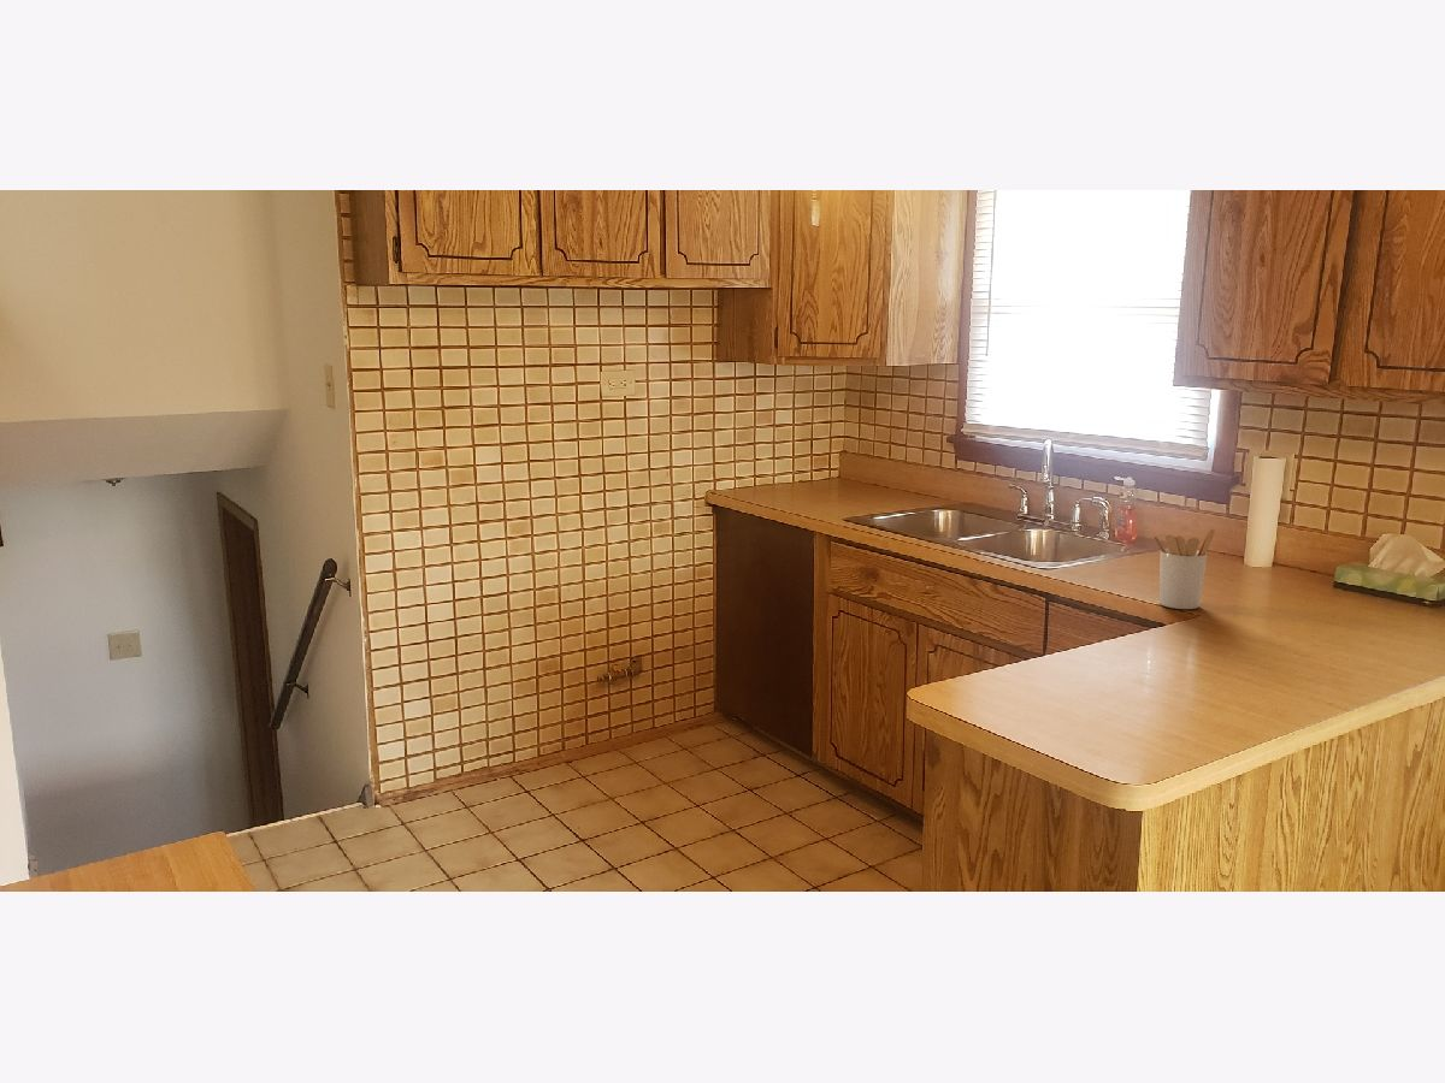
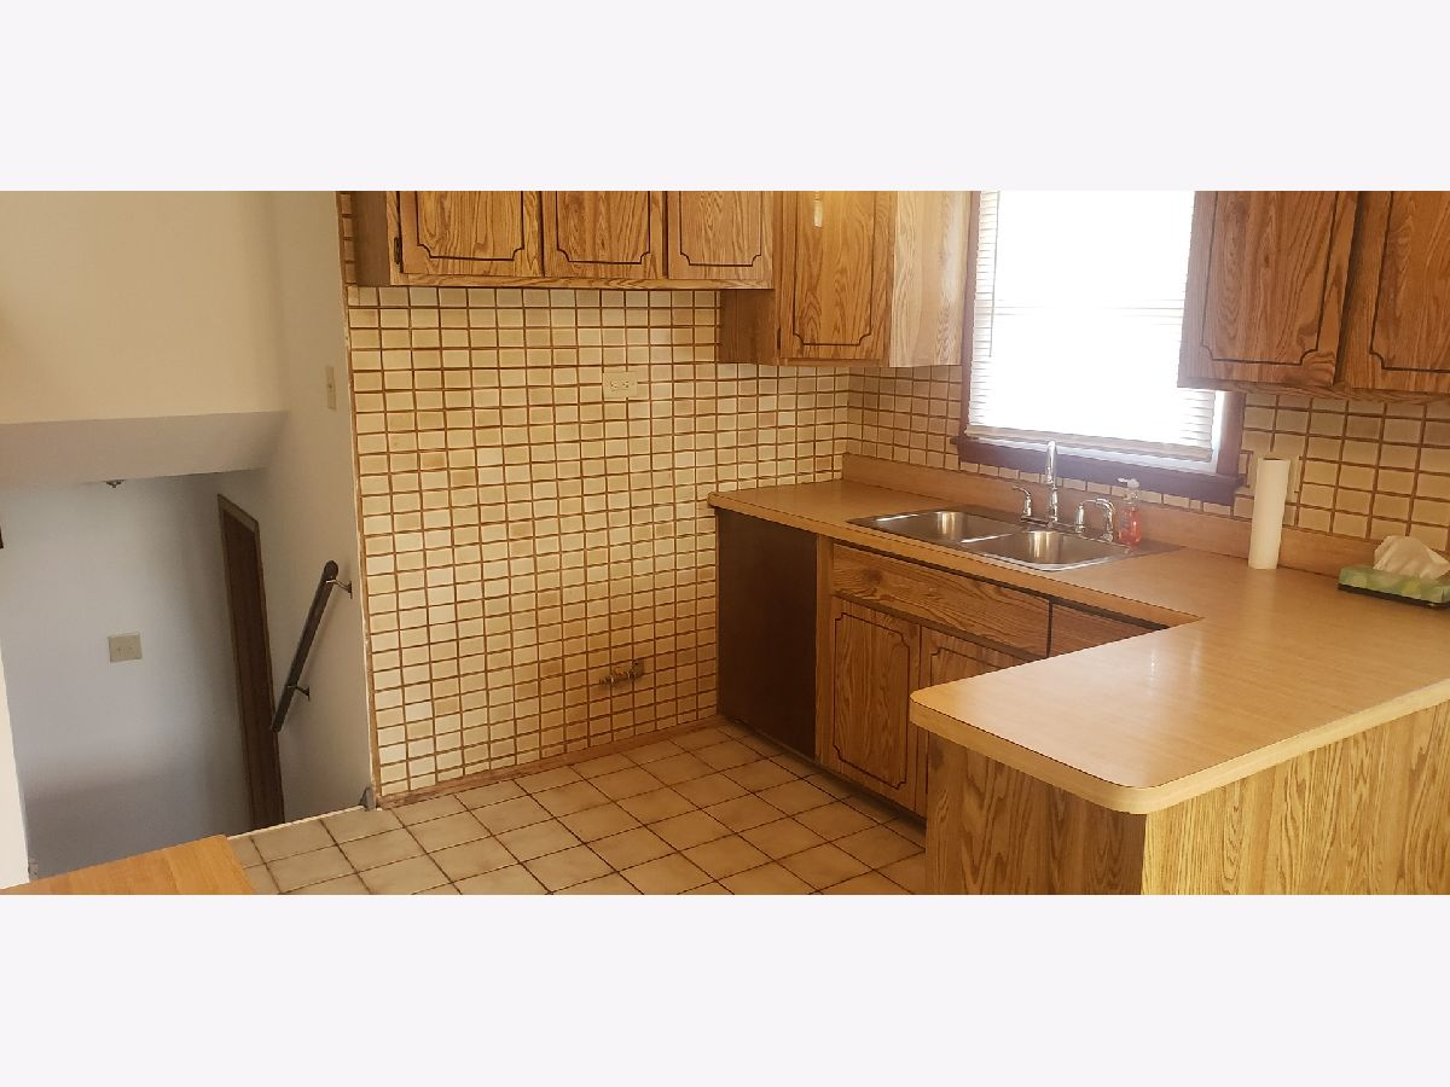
- utensil holder [1151,527,1216,610]
